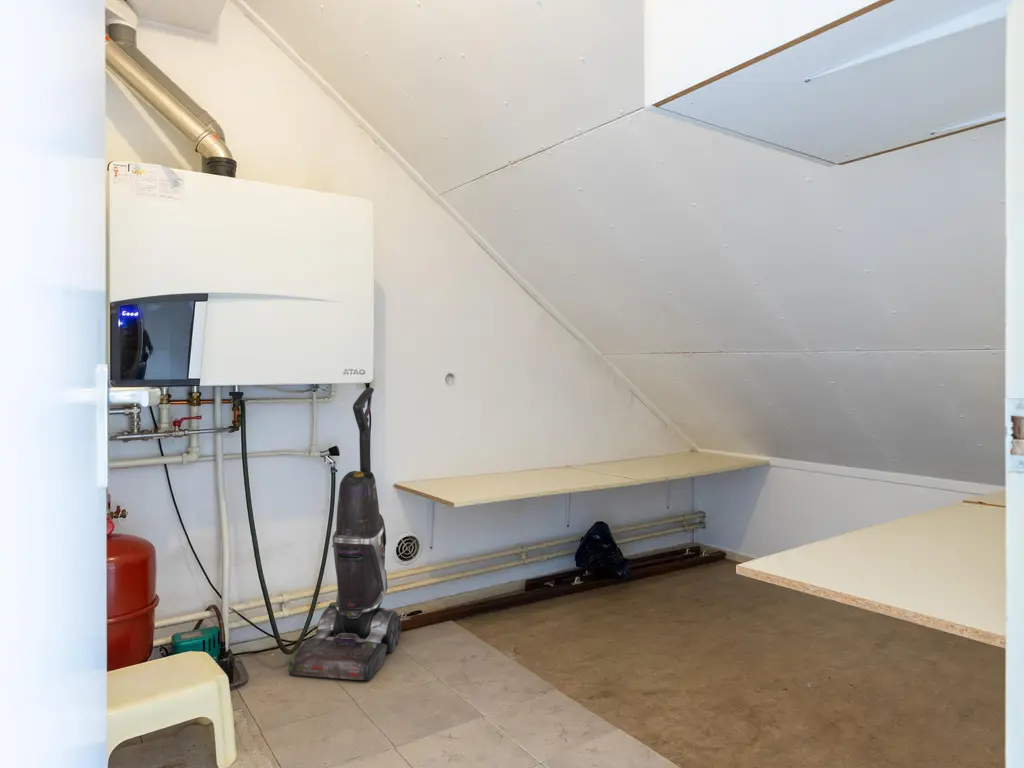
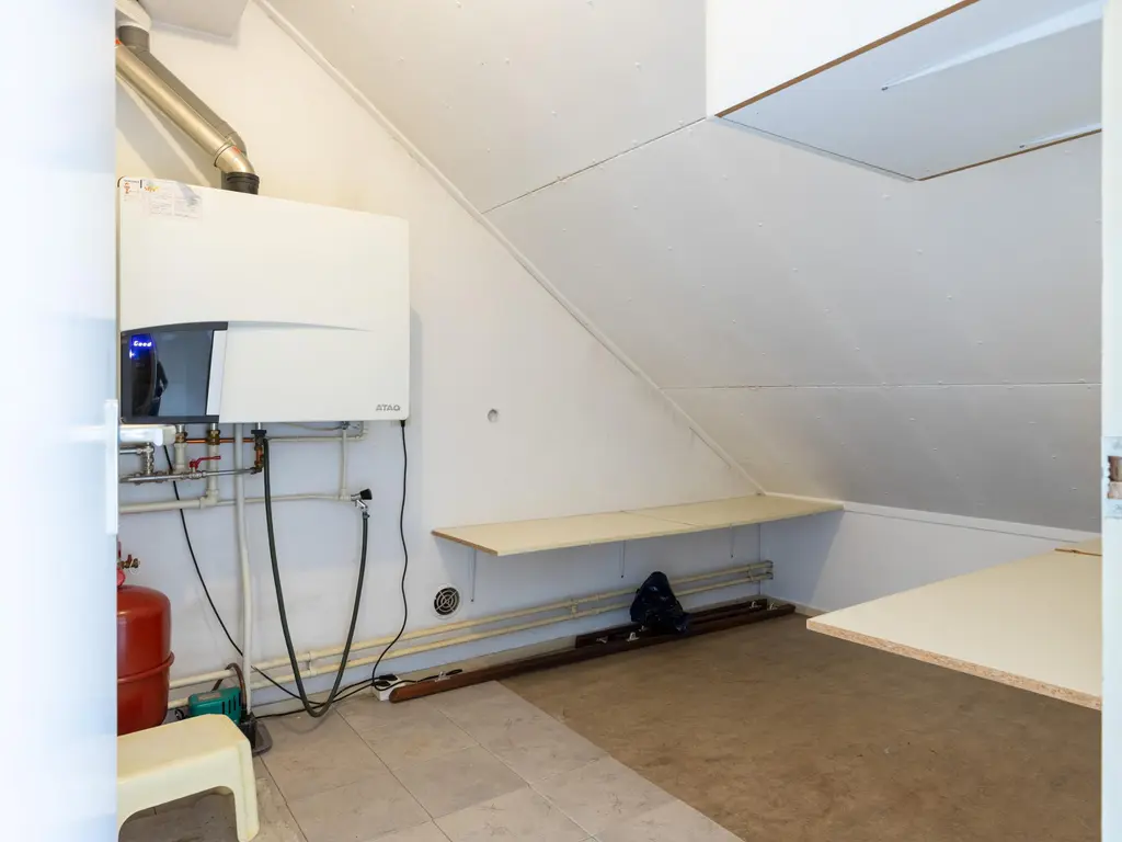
- vacuum cleaner [287,386,402,681]
